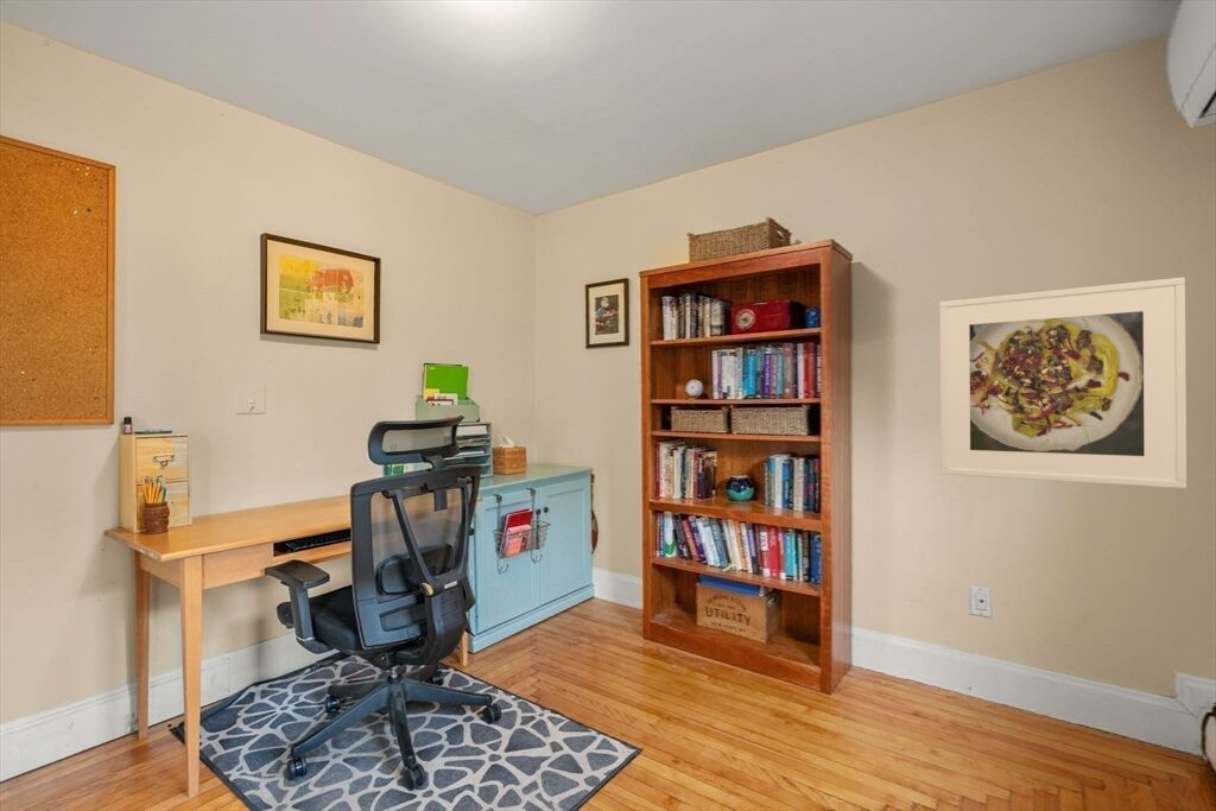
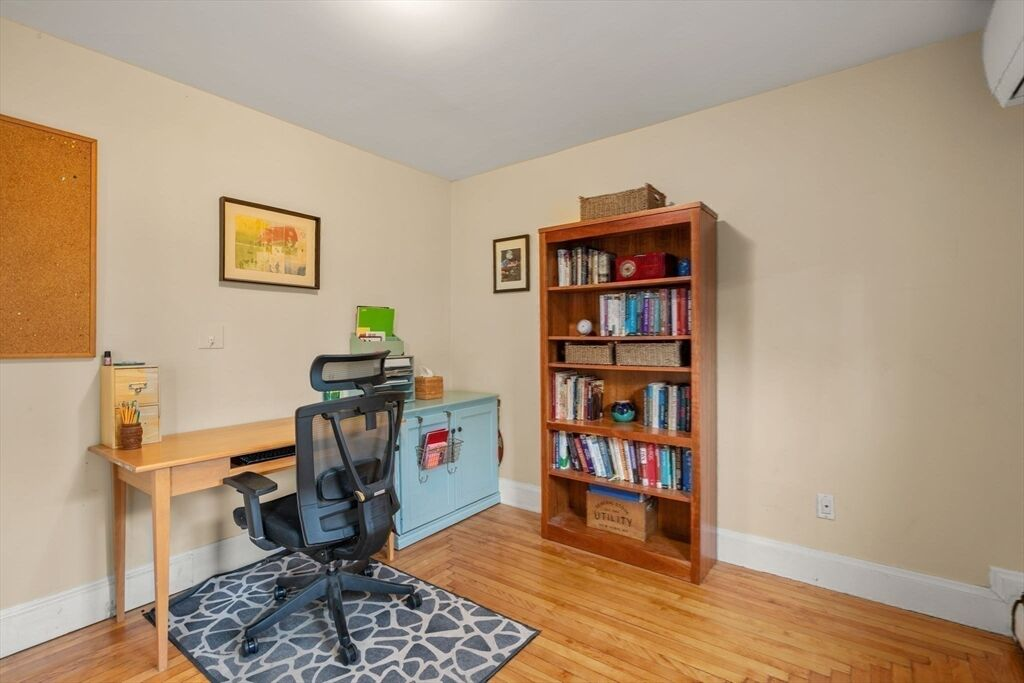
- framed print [938,277,1188,489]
